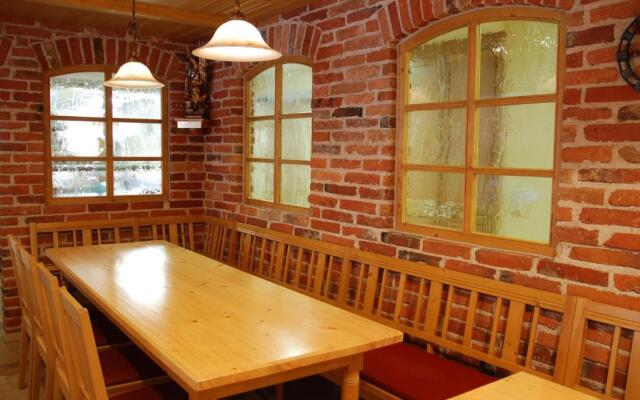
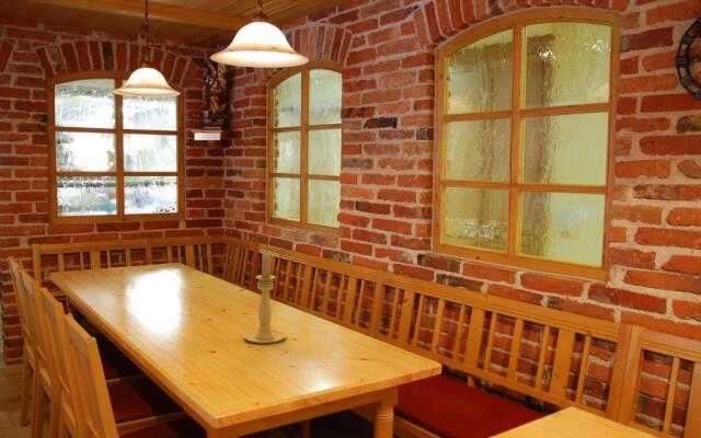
+ candle holder [242,251,287,345]
